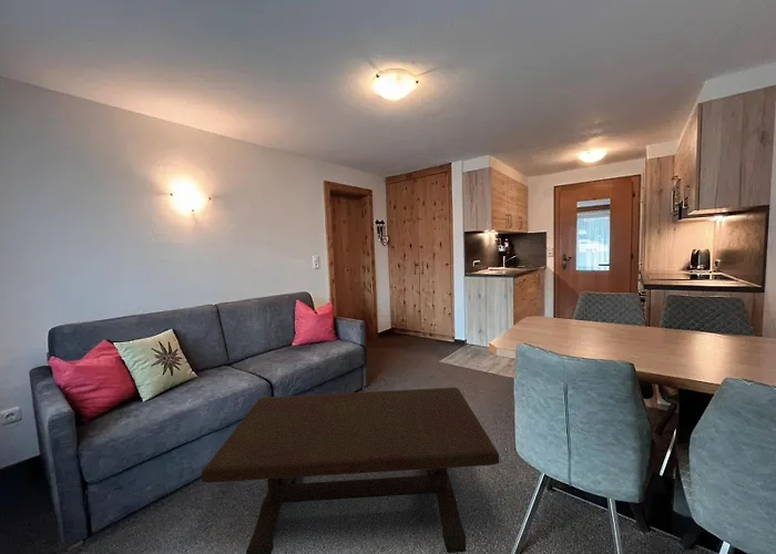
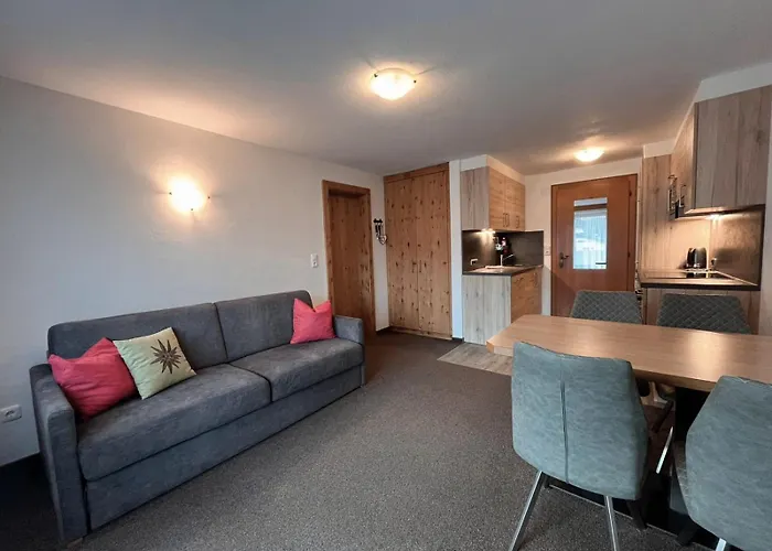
- coffee table [201,387,500,554]
